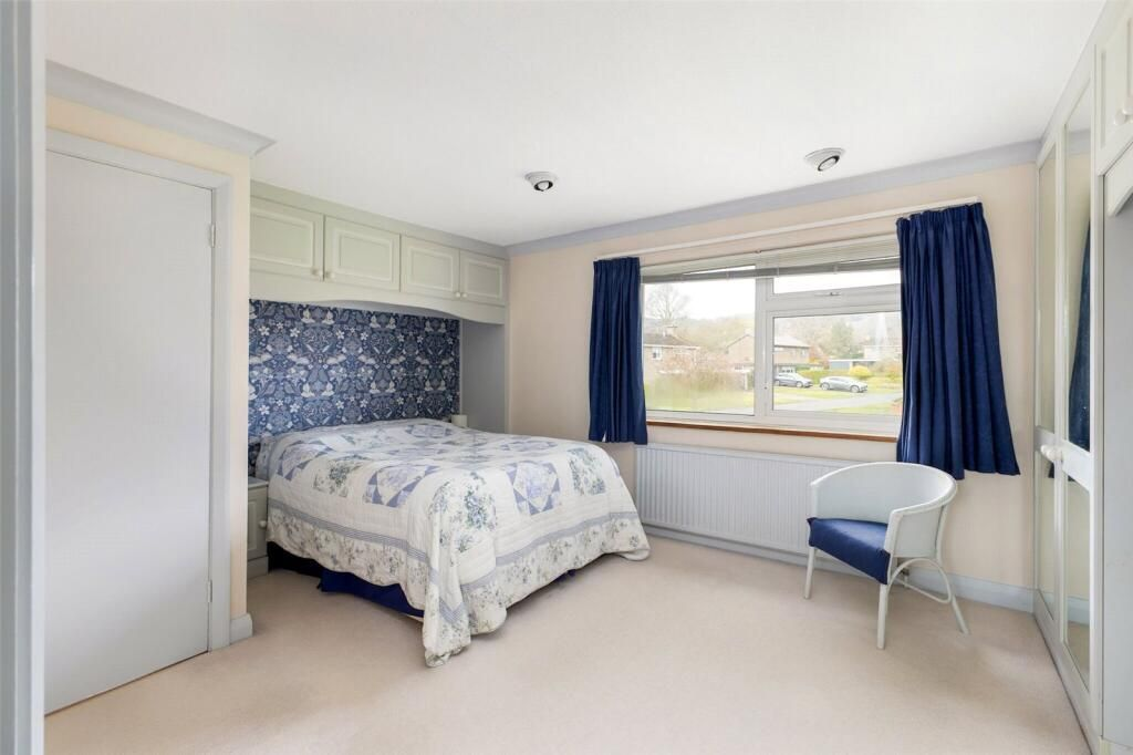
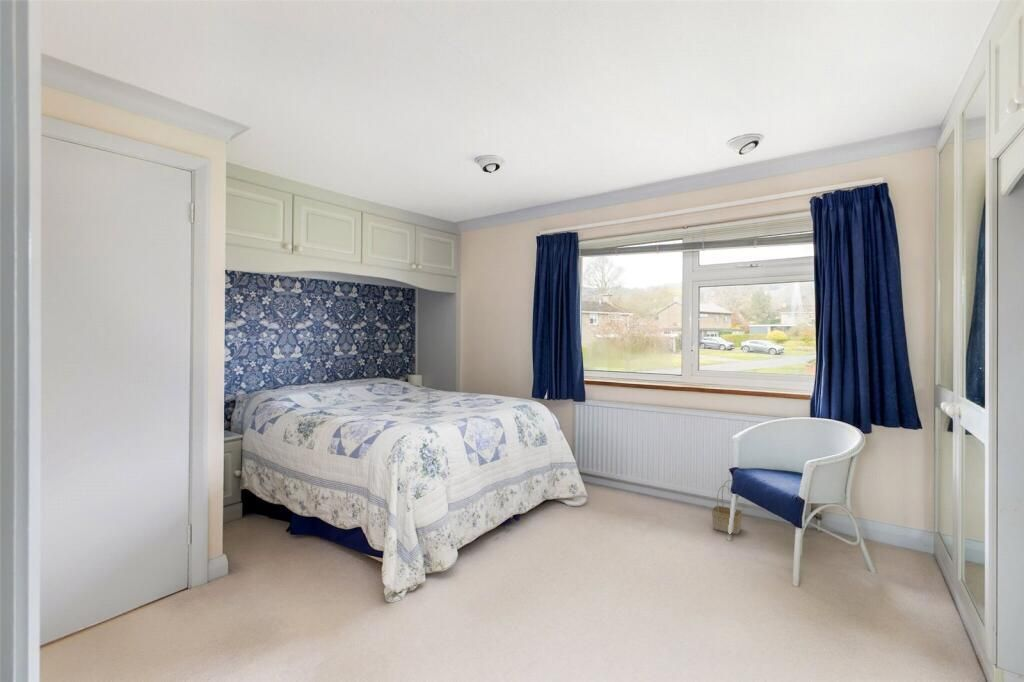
+ basket [711,479,743,535]
